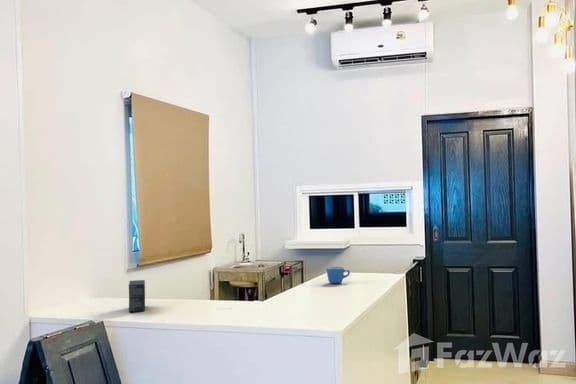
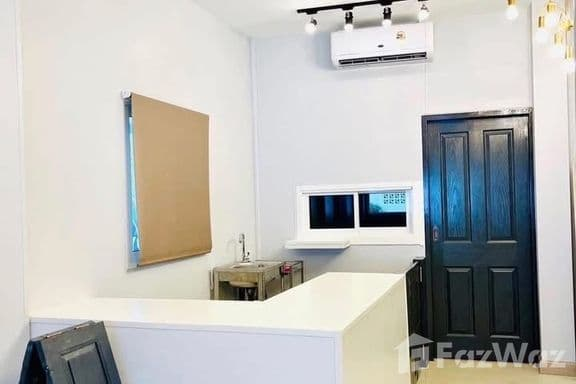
- mug [326,266,351,284]
- small box [128,279,146,313]
